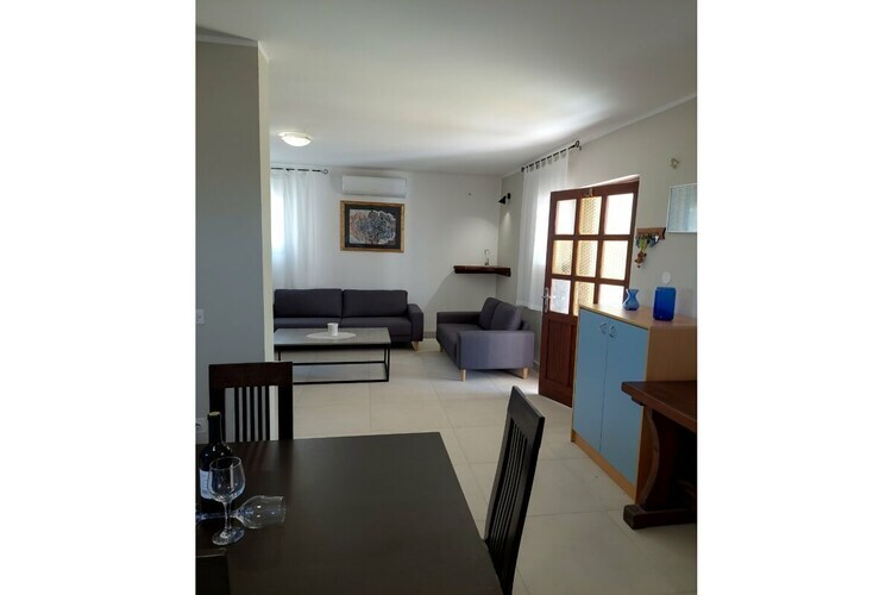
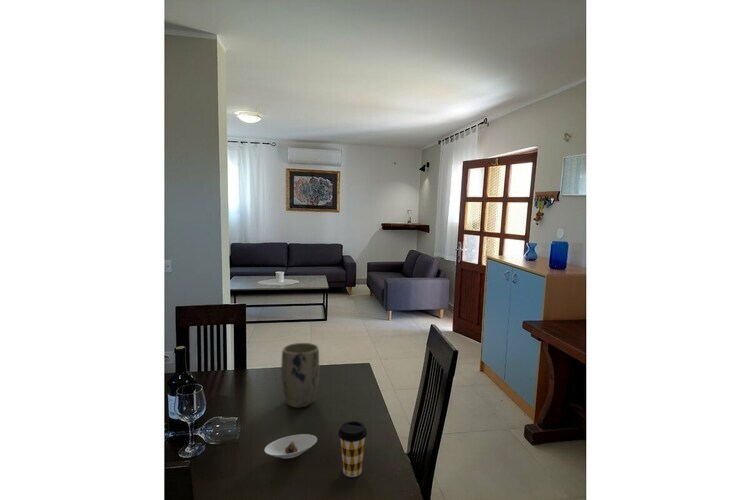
+ saucer [263,433,318,460]
+ plant pot [280,342,320,409]
+ coffee cup [337,420,368,478]
